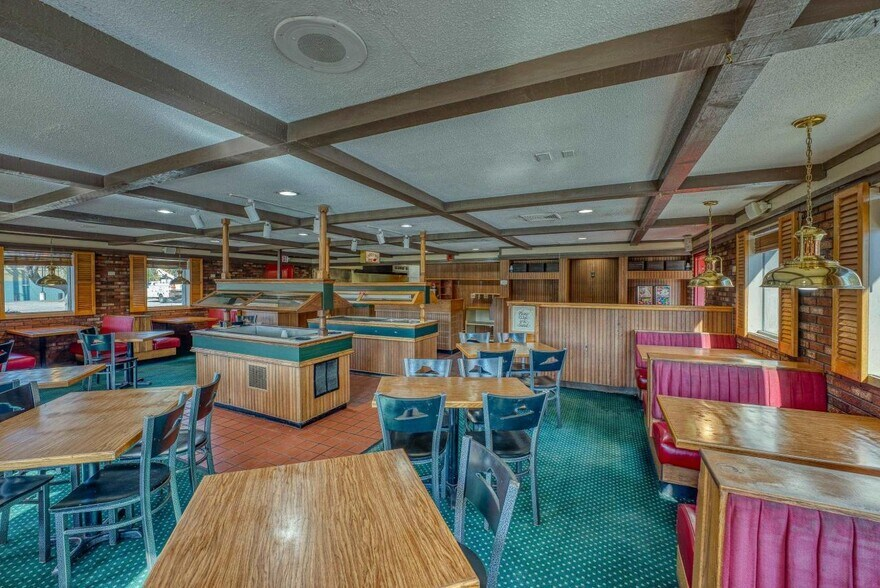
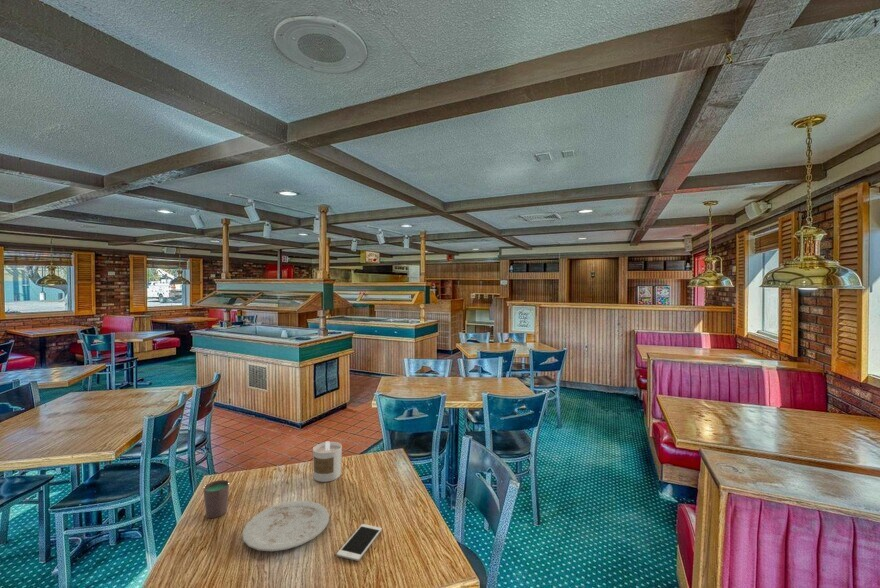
+ plate [241,500,330,552]
+ candle [312,441,343,483]
+ cup [202,479,230,519]
+ cell phone [336,523,383,562]
